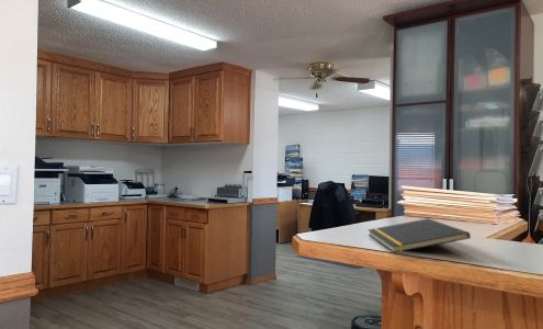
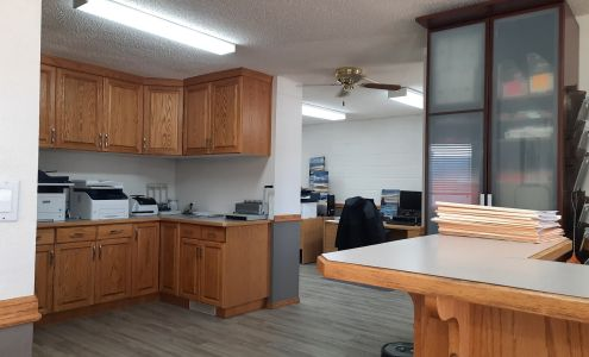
- notepad [366,217,472,253]
